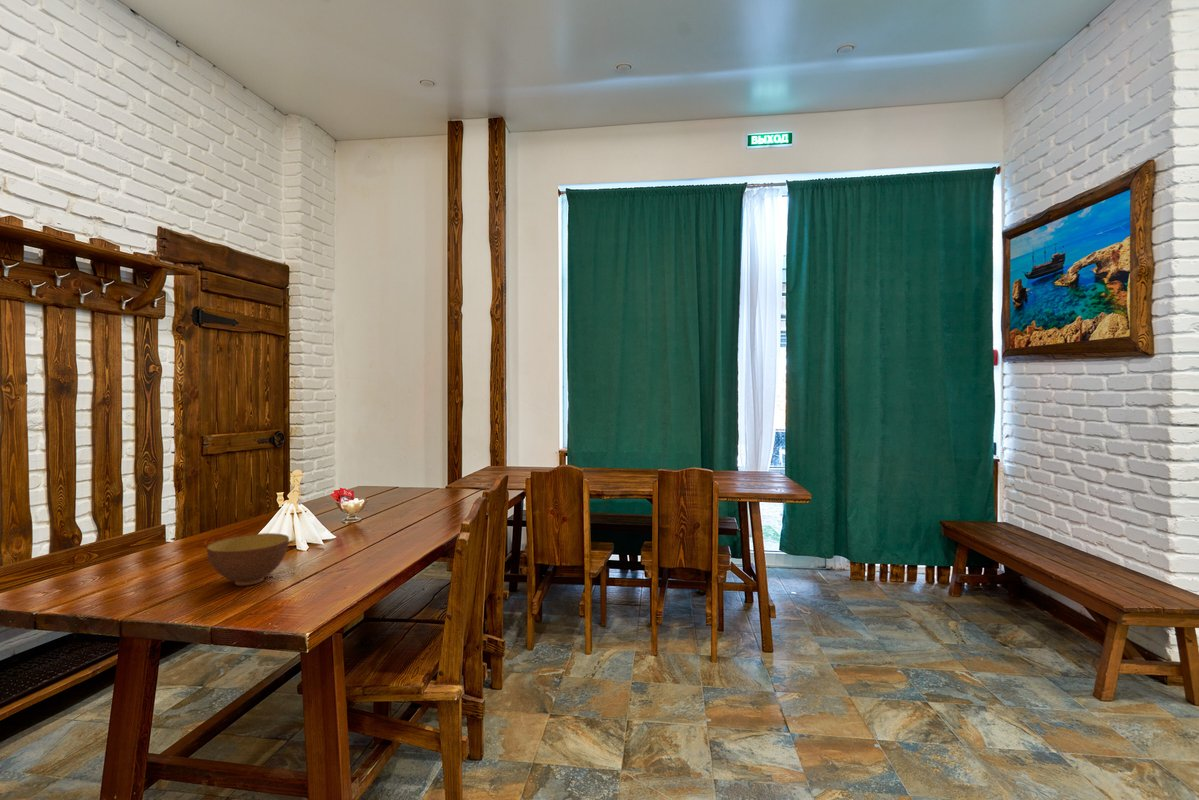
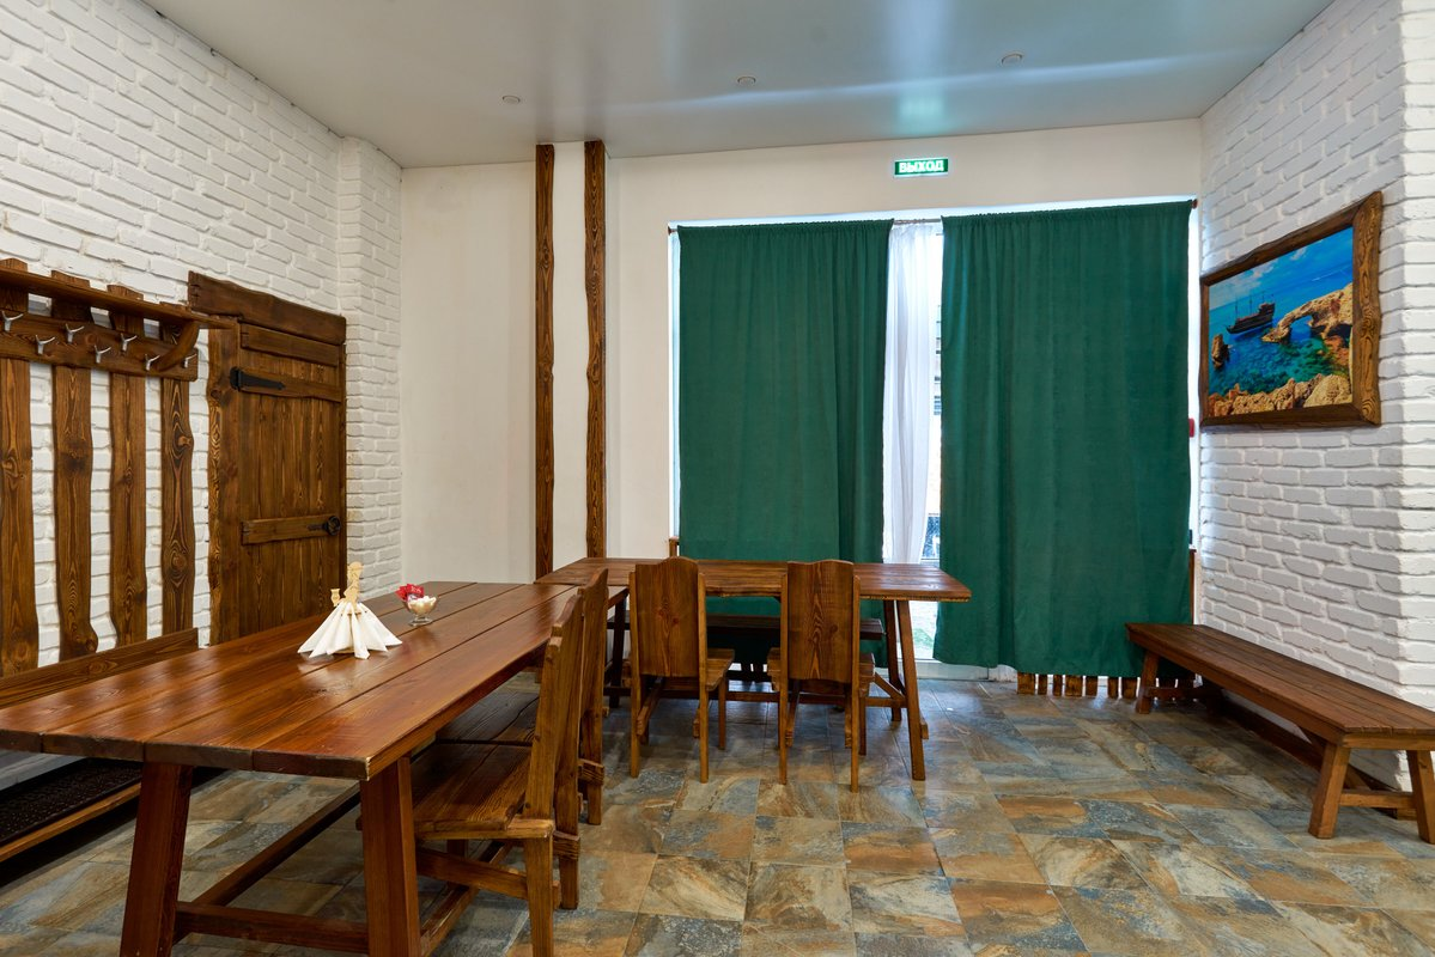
- bowl [206,532,290,586]
